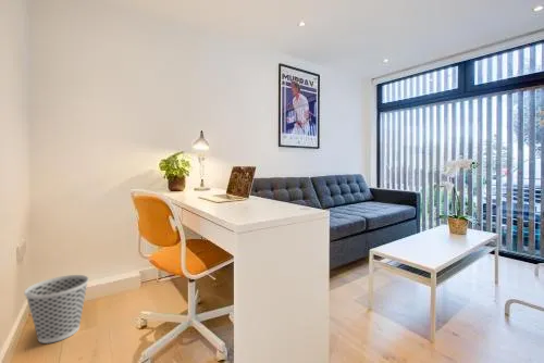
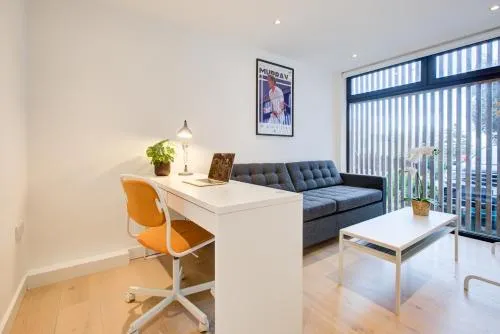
- wastebasket [23,274,90,345]
